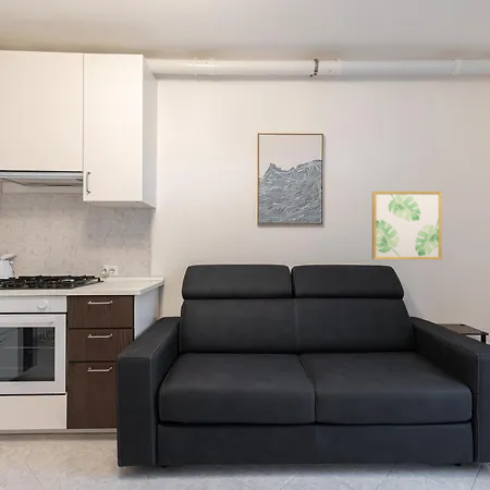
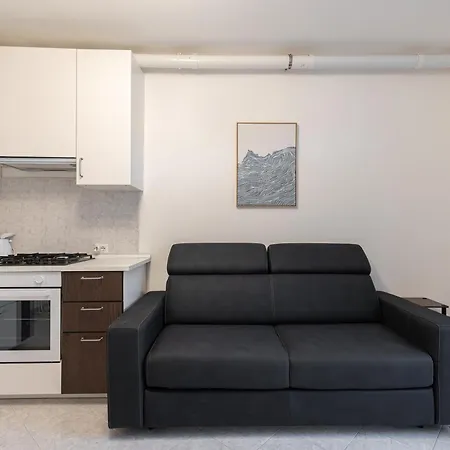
- wall art [371,191,443,260]
